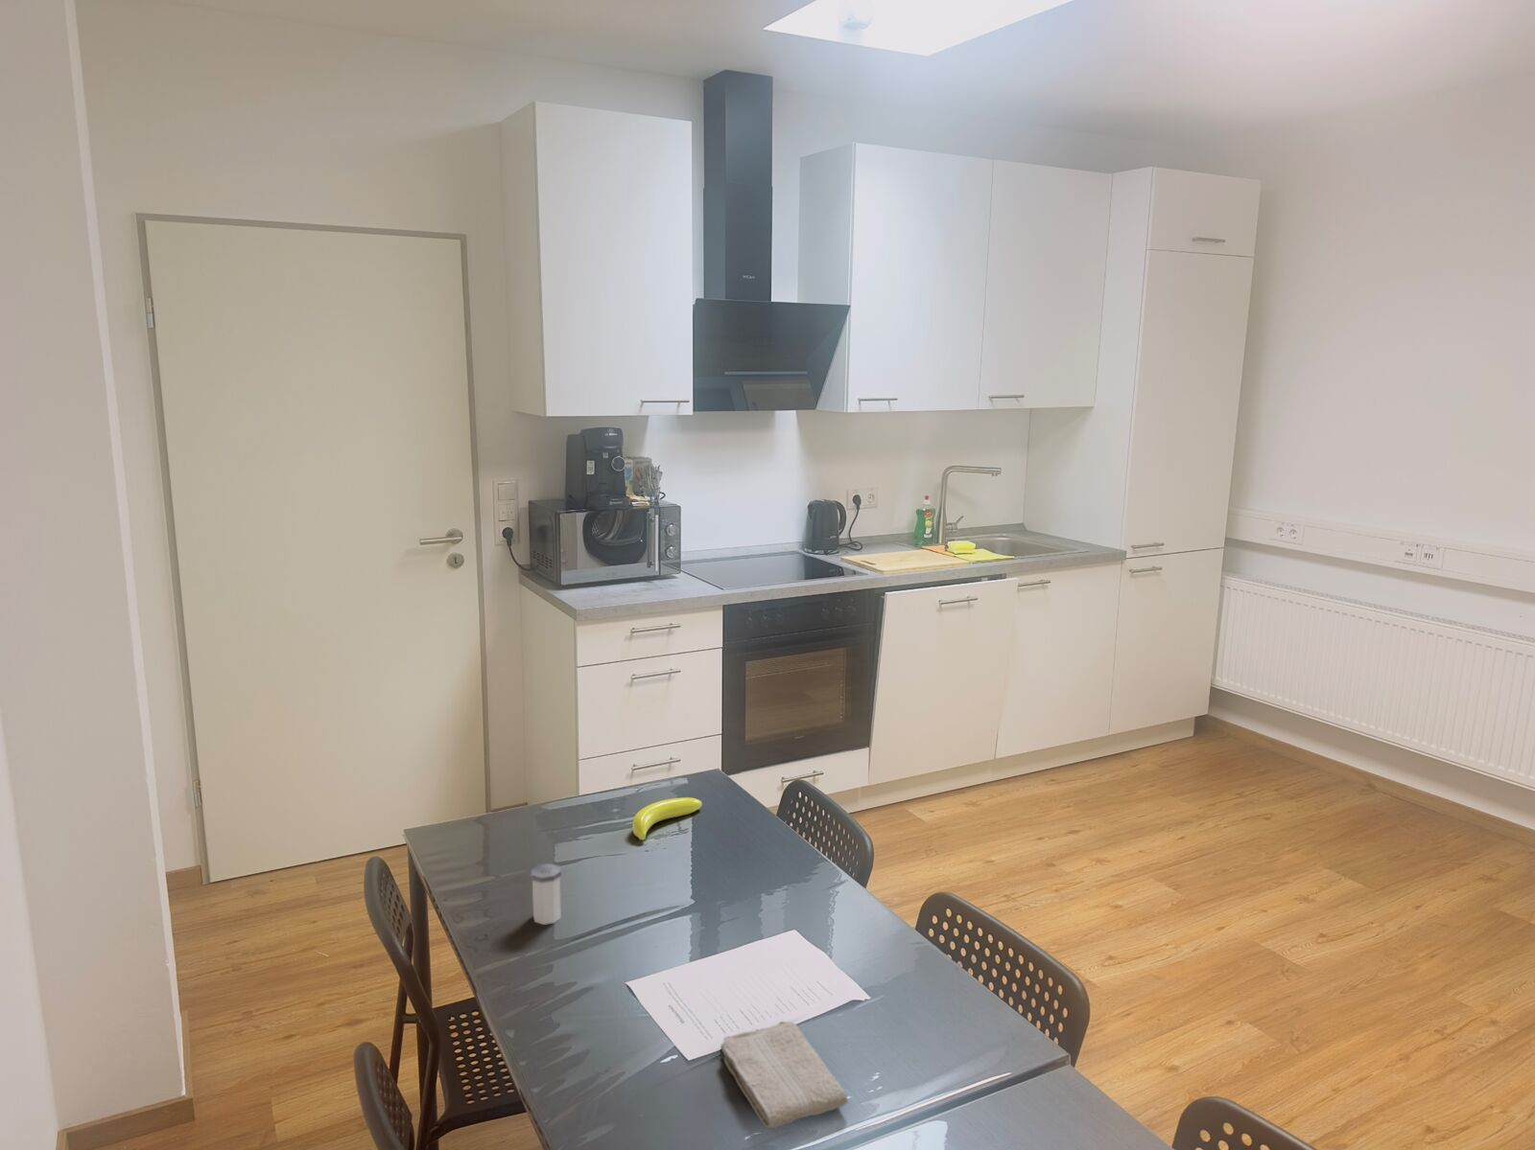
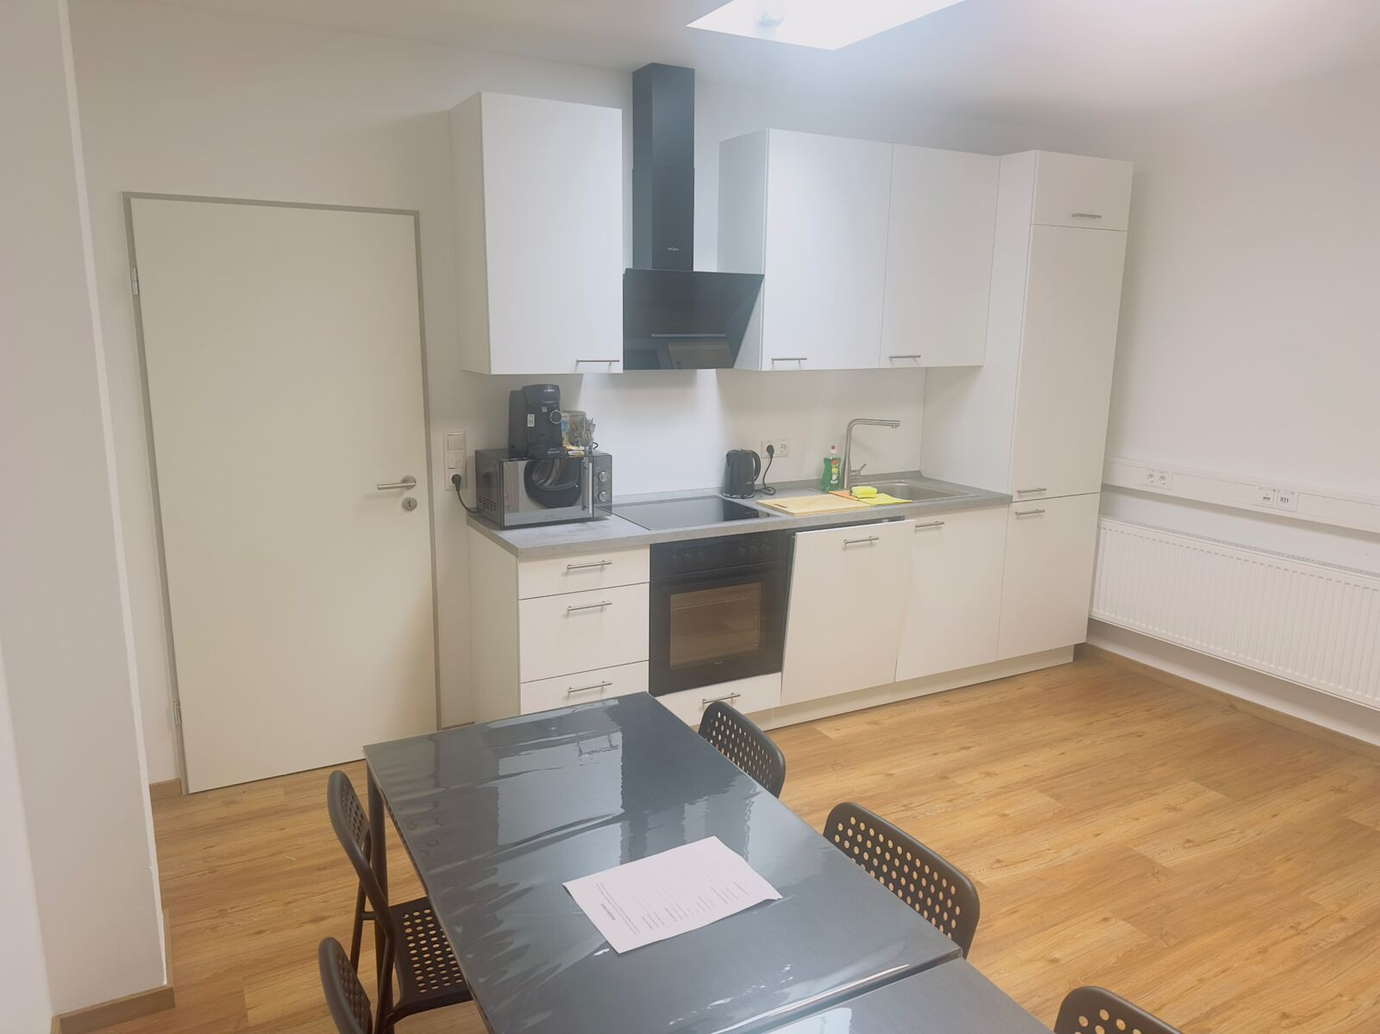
- washcloth [719,1021,848,1129]
- banana [631,796,703,841]
- salt shaker [529,862,562,925]
